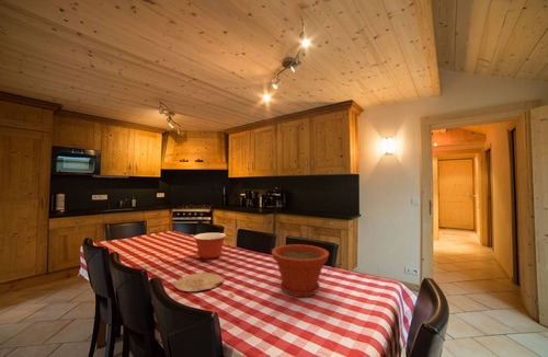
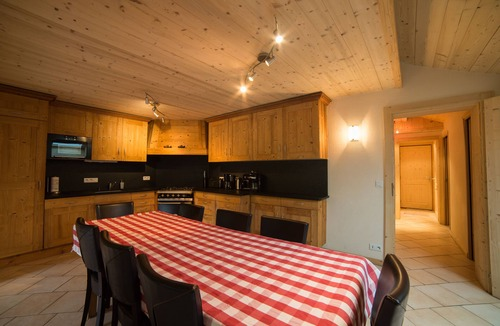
- plate [174,272,225,292]
- mixing bowl [192,232,228,260]
- plant pot [271,243,330,298]
